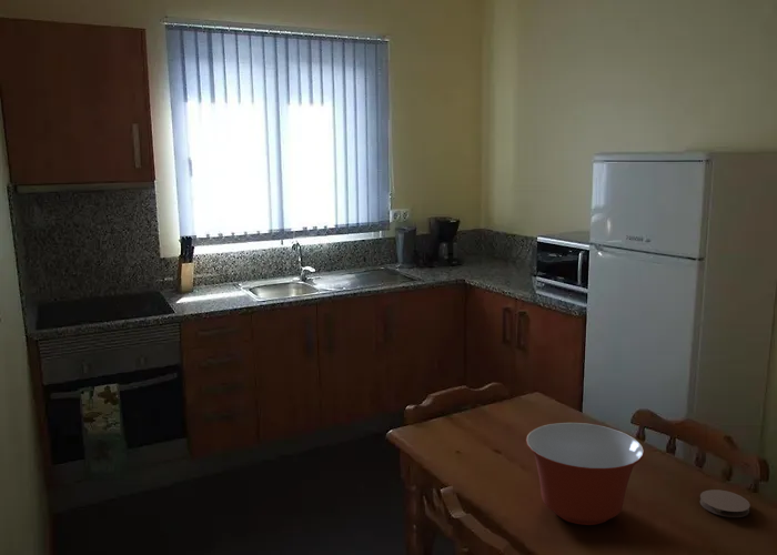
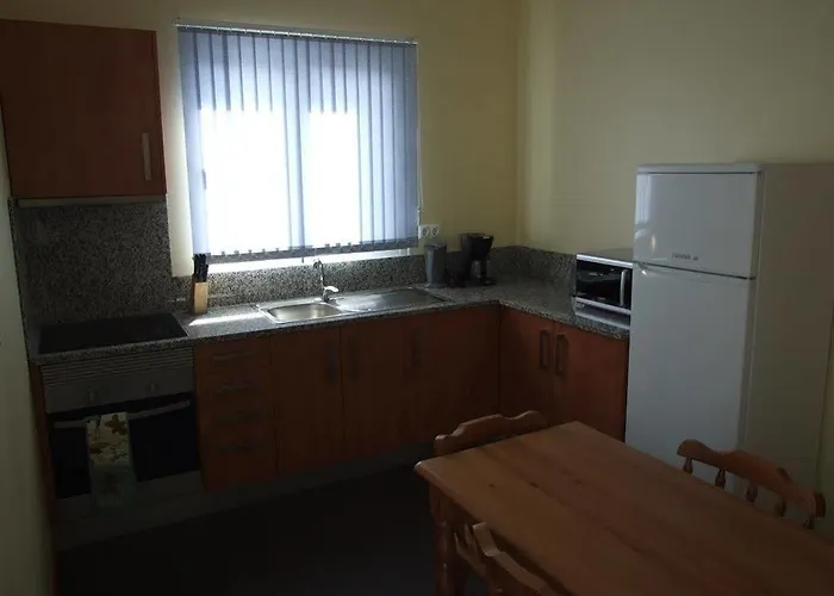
- coaster [699,488,751,518]
- mixing bowl [525,422,645,526]
